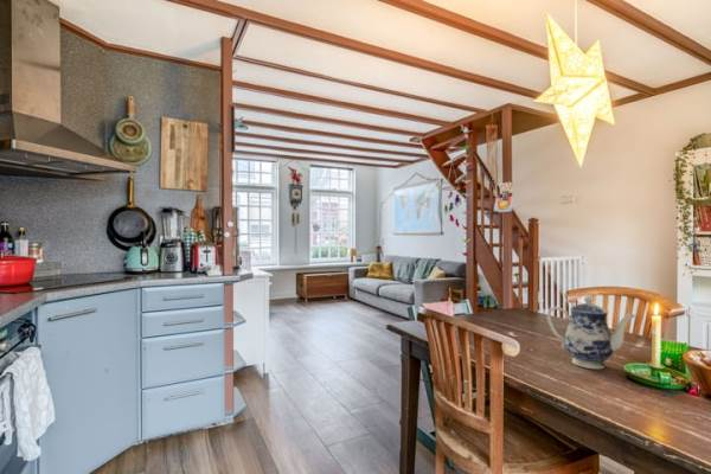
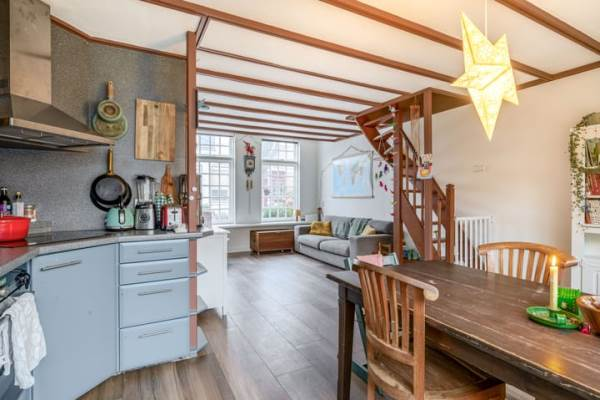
- teapot [546,294,638,370]
